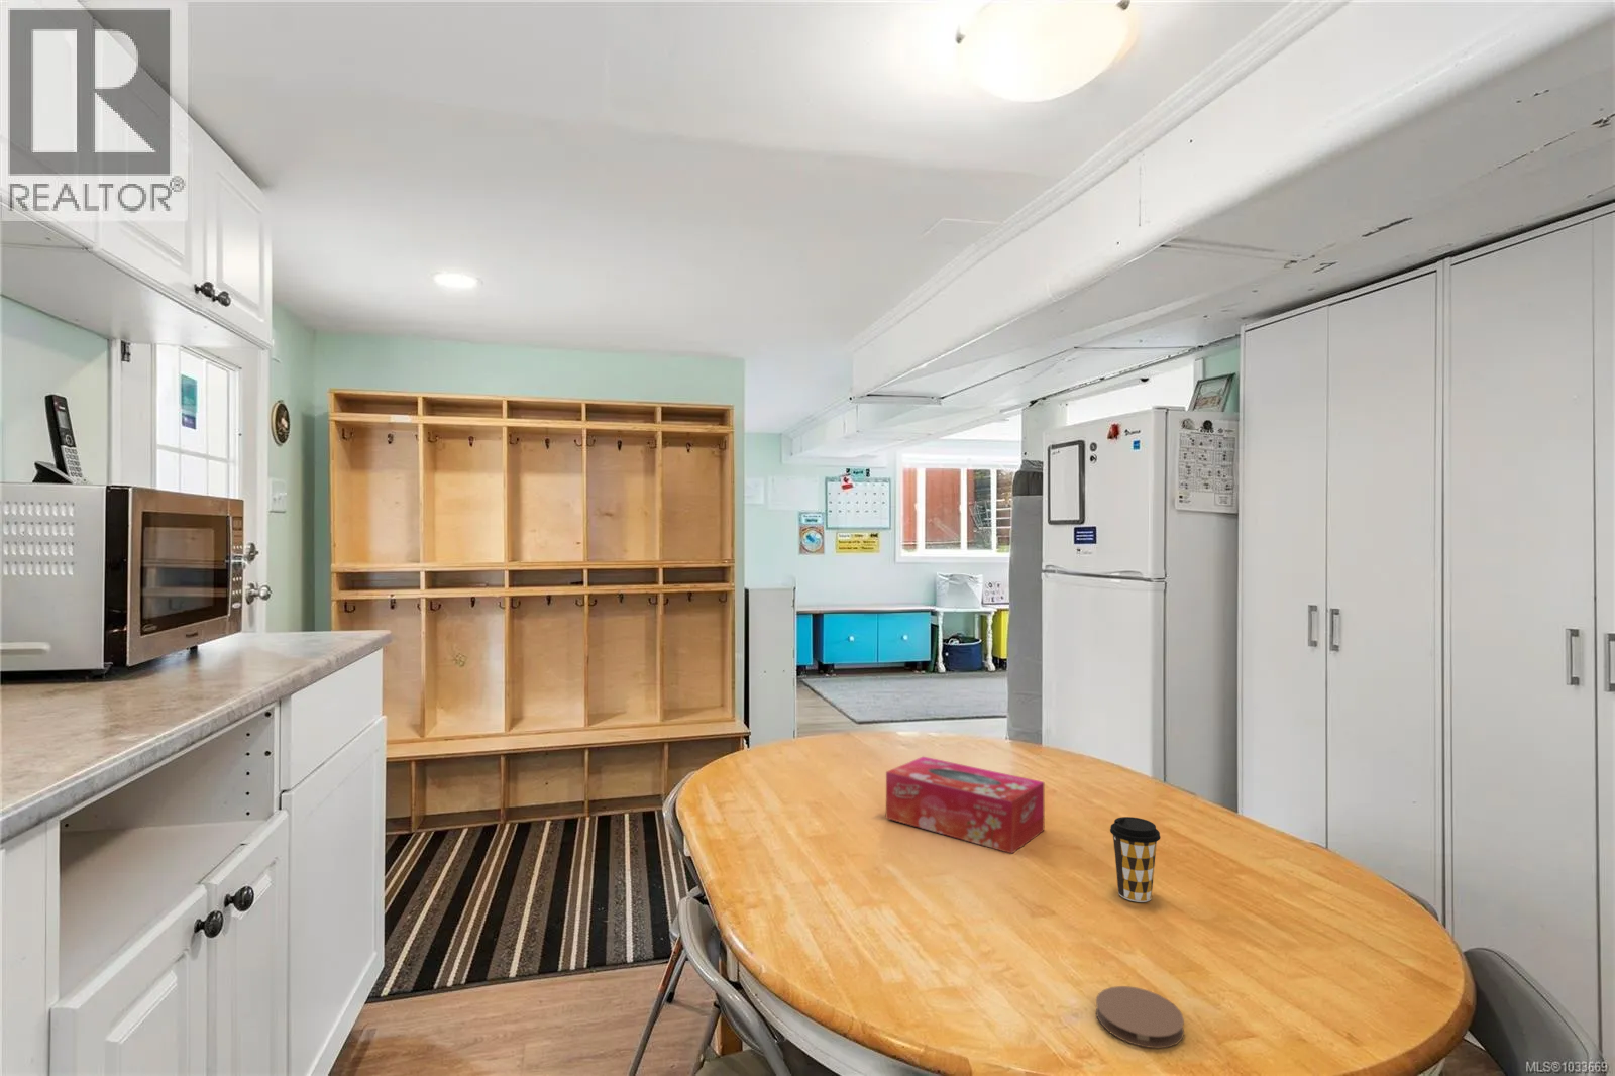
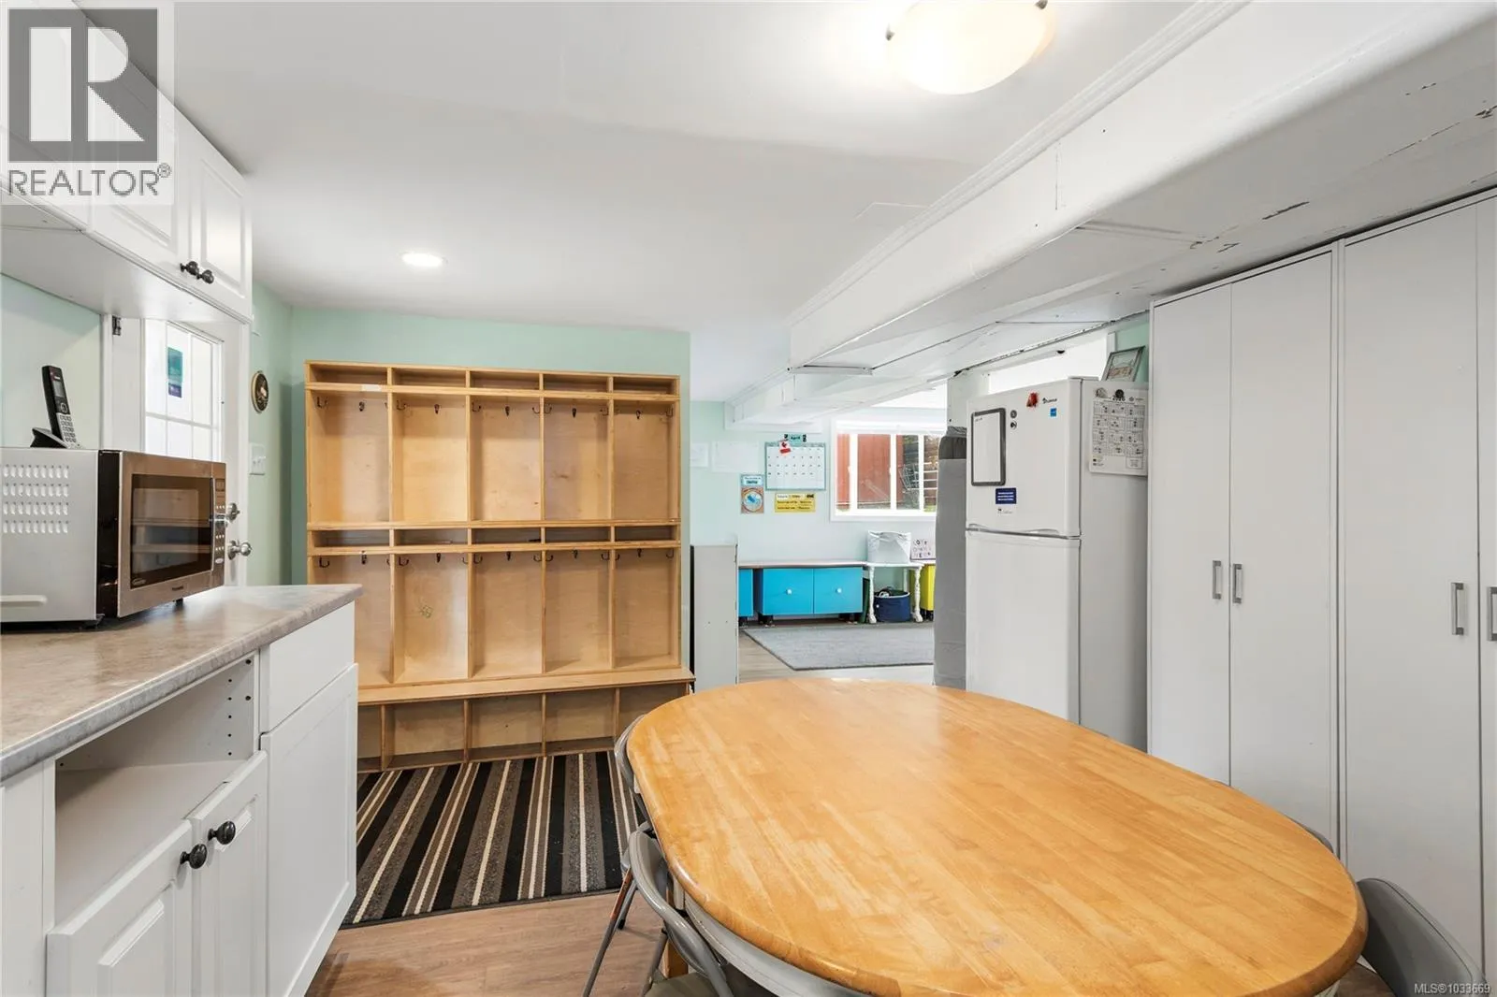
- coffee cup [1109,815,1161,903]
- tissue box [885,755,1045,855]
- coaster [1095,985,1185,1048]
